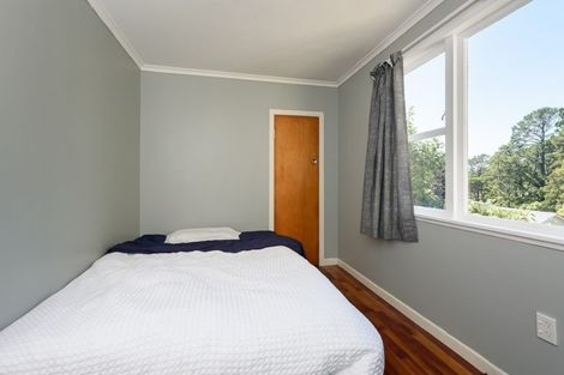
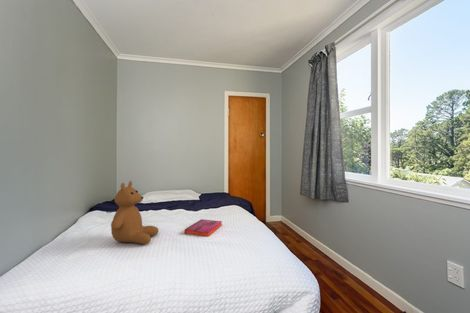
+ teddy bear [110,180,159,245]
+ hardback book [183,218,223,238]
